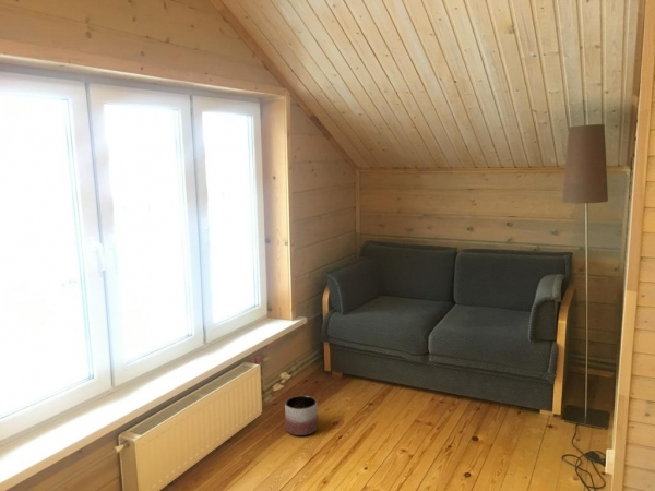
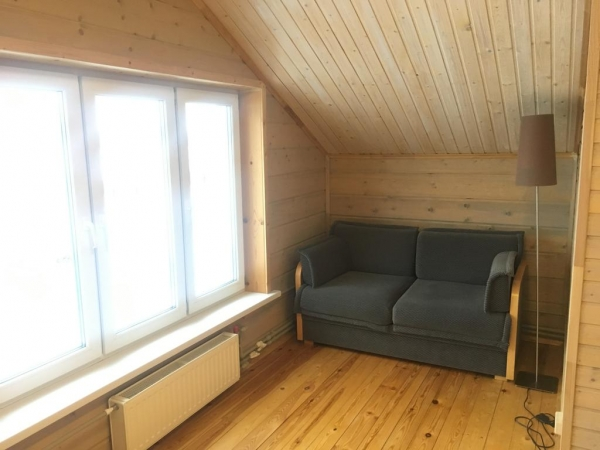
- planter [284,395,319,436]
